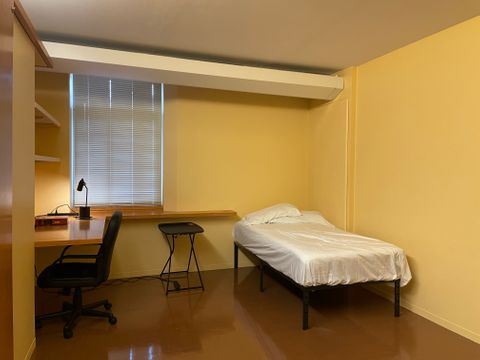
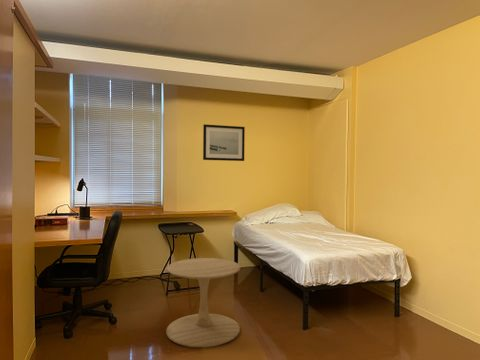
+ side table [165,257,242,348]
+ wall art [202,123,246,162]
